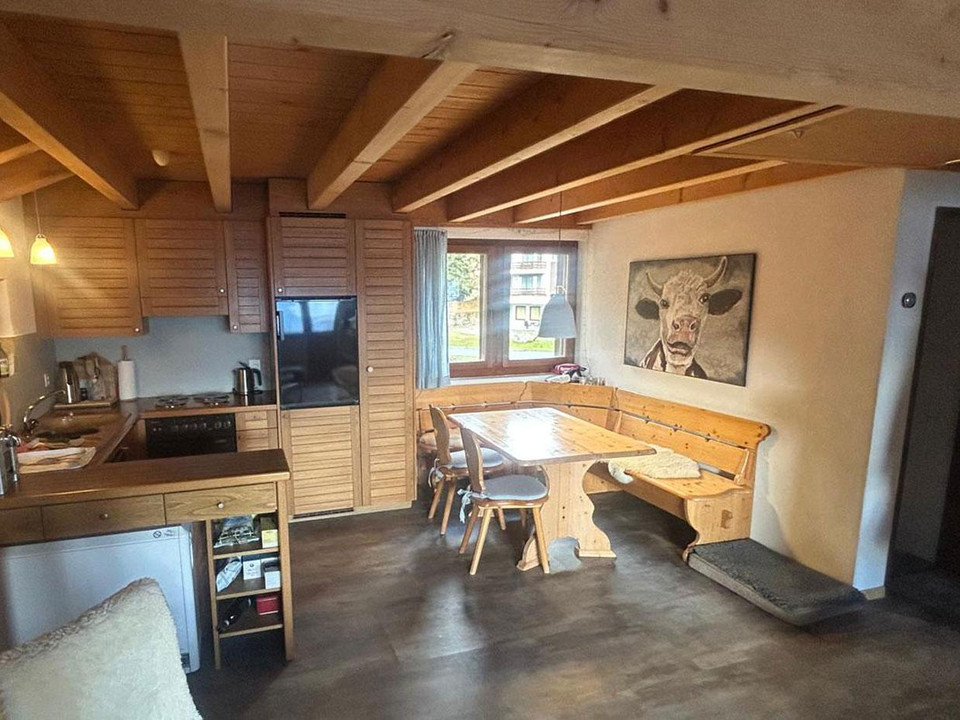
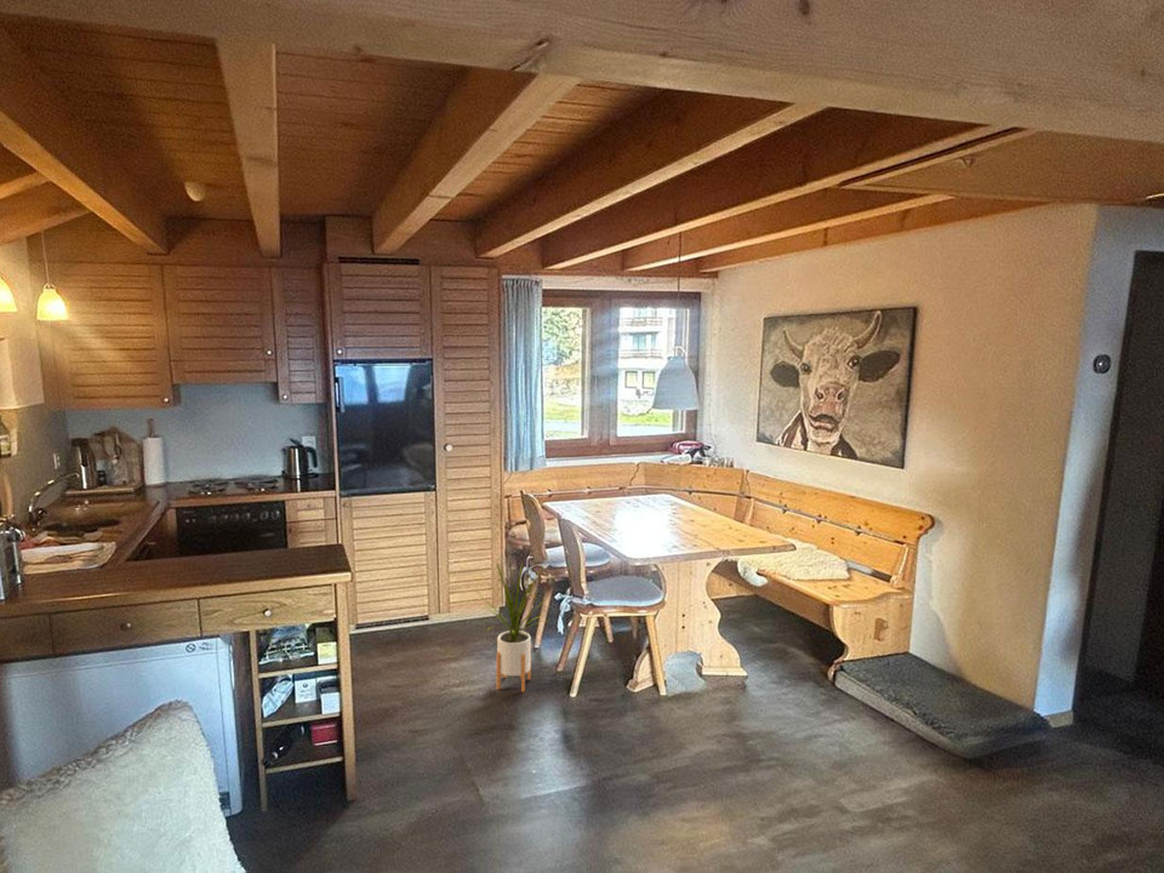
+ house plant [474,553,550,694]
